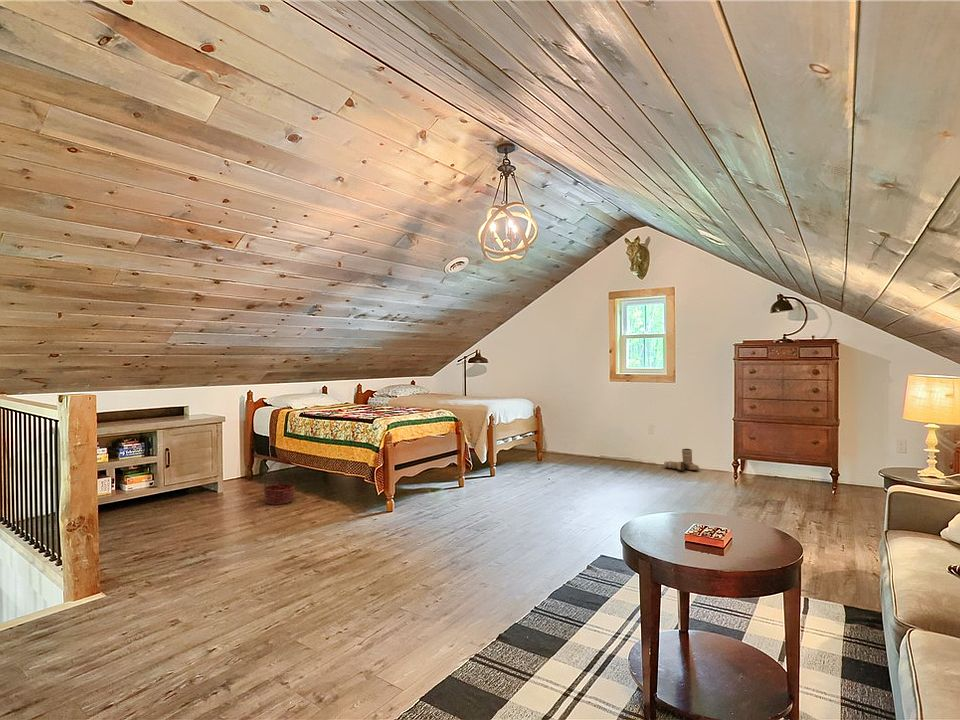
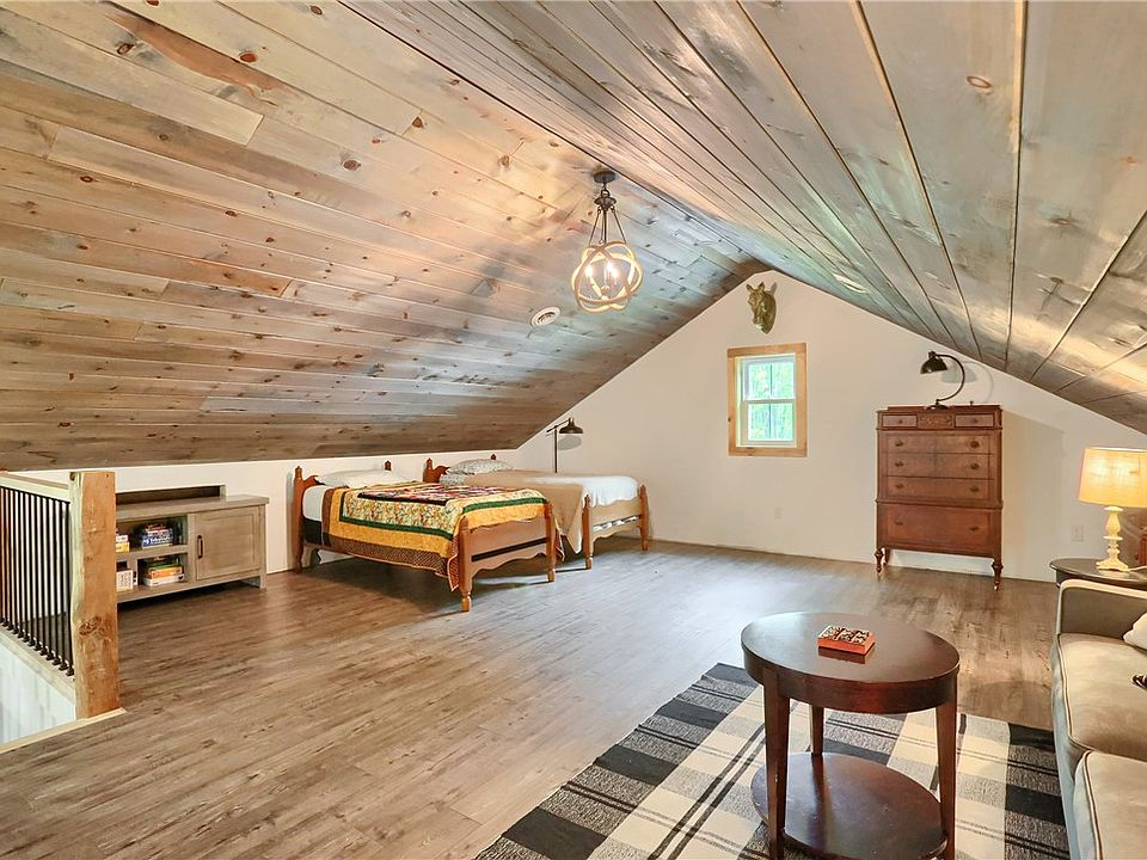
- basket [262,460,296,506]
- boots [663,448,700,472]
